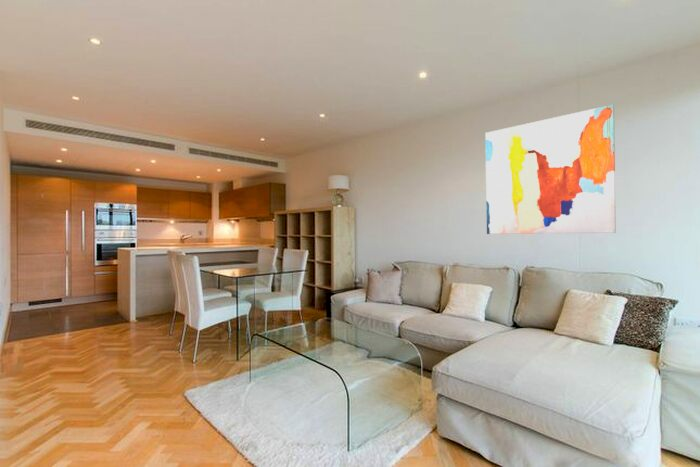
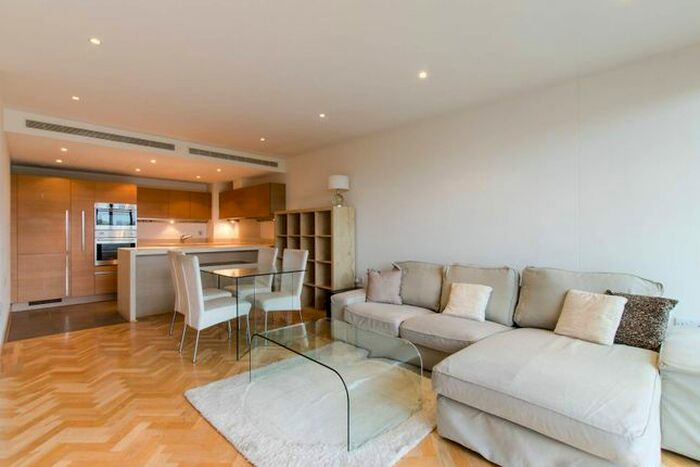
- wall art [484,104,617,235]
